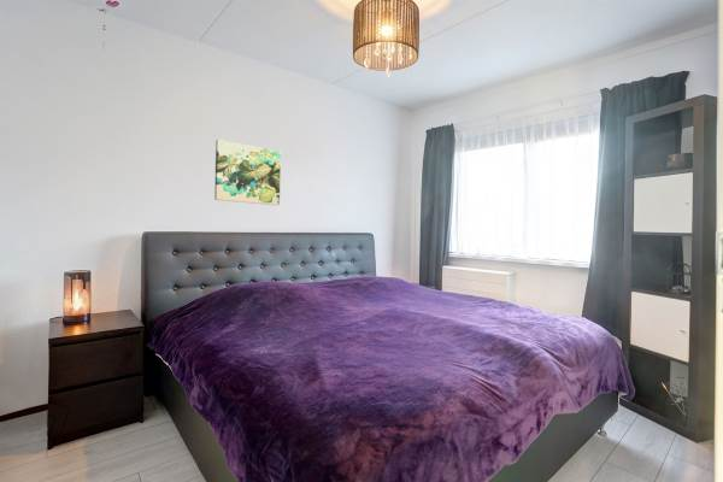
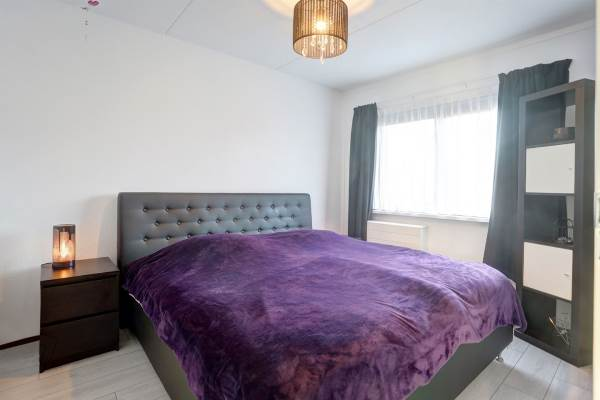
- wall art [213,139,282,206]
